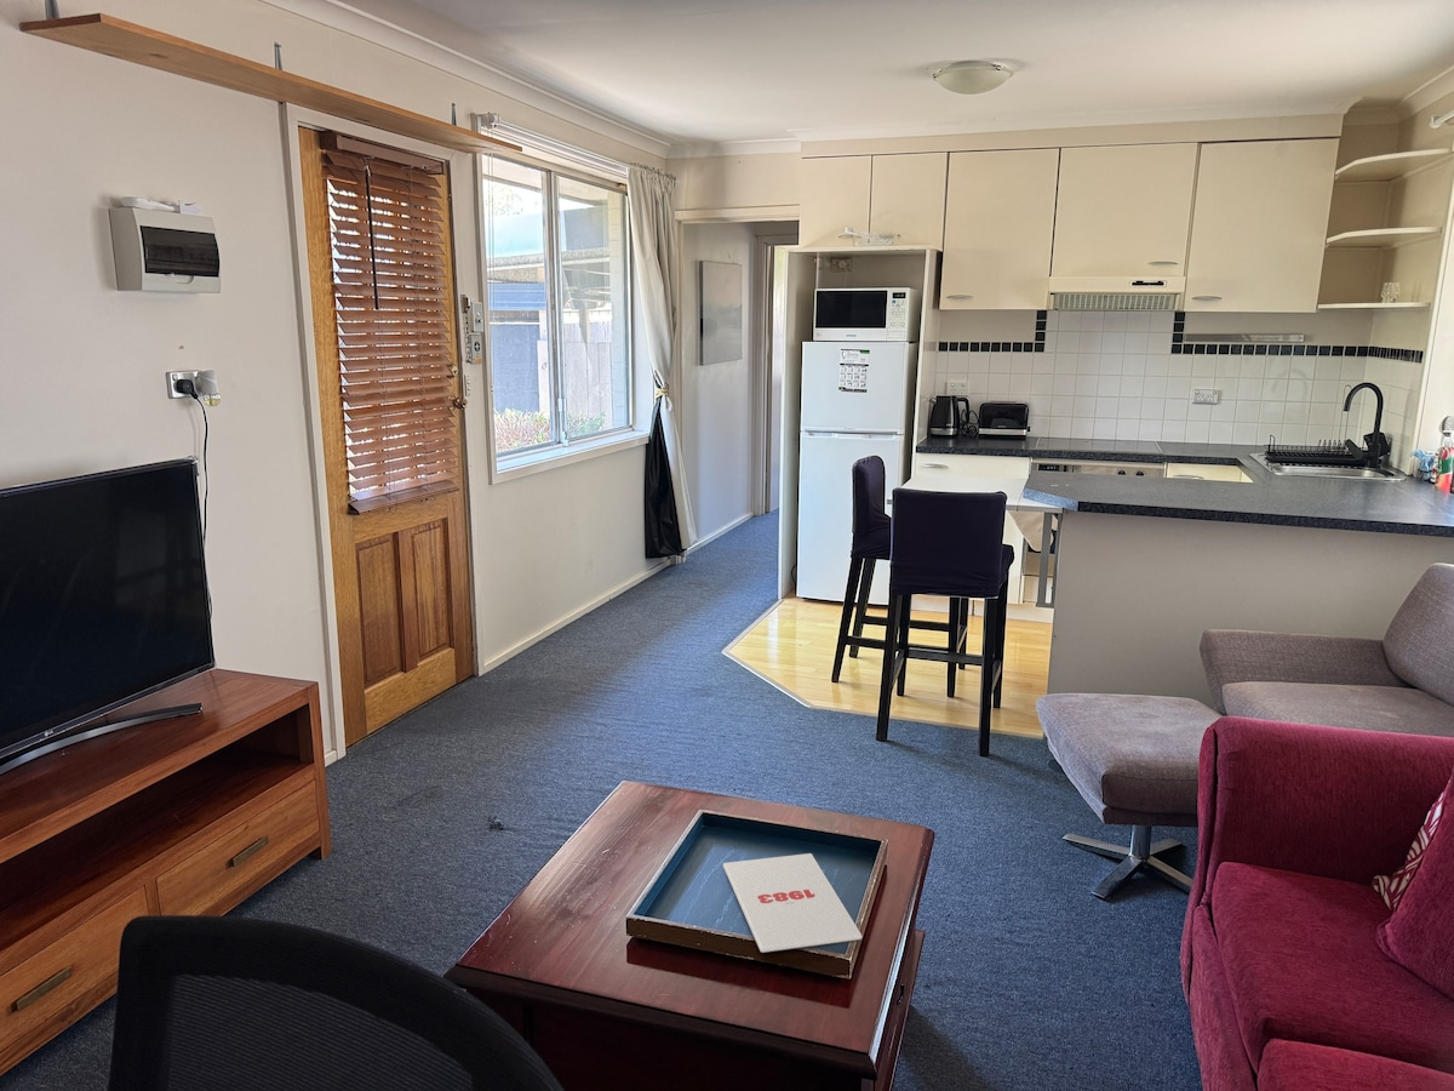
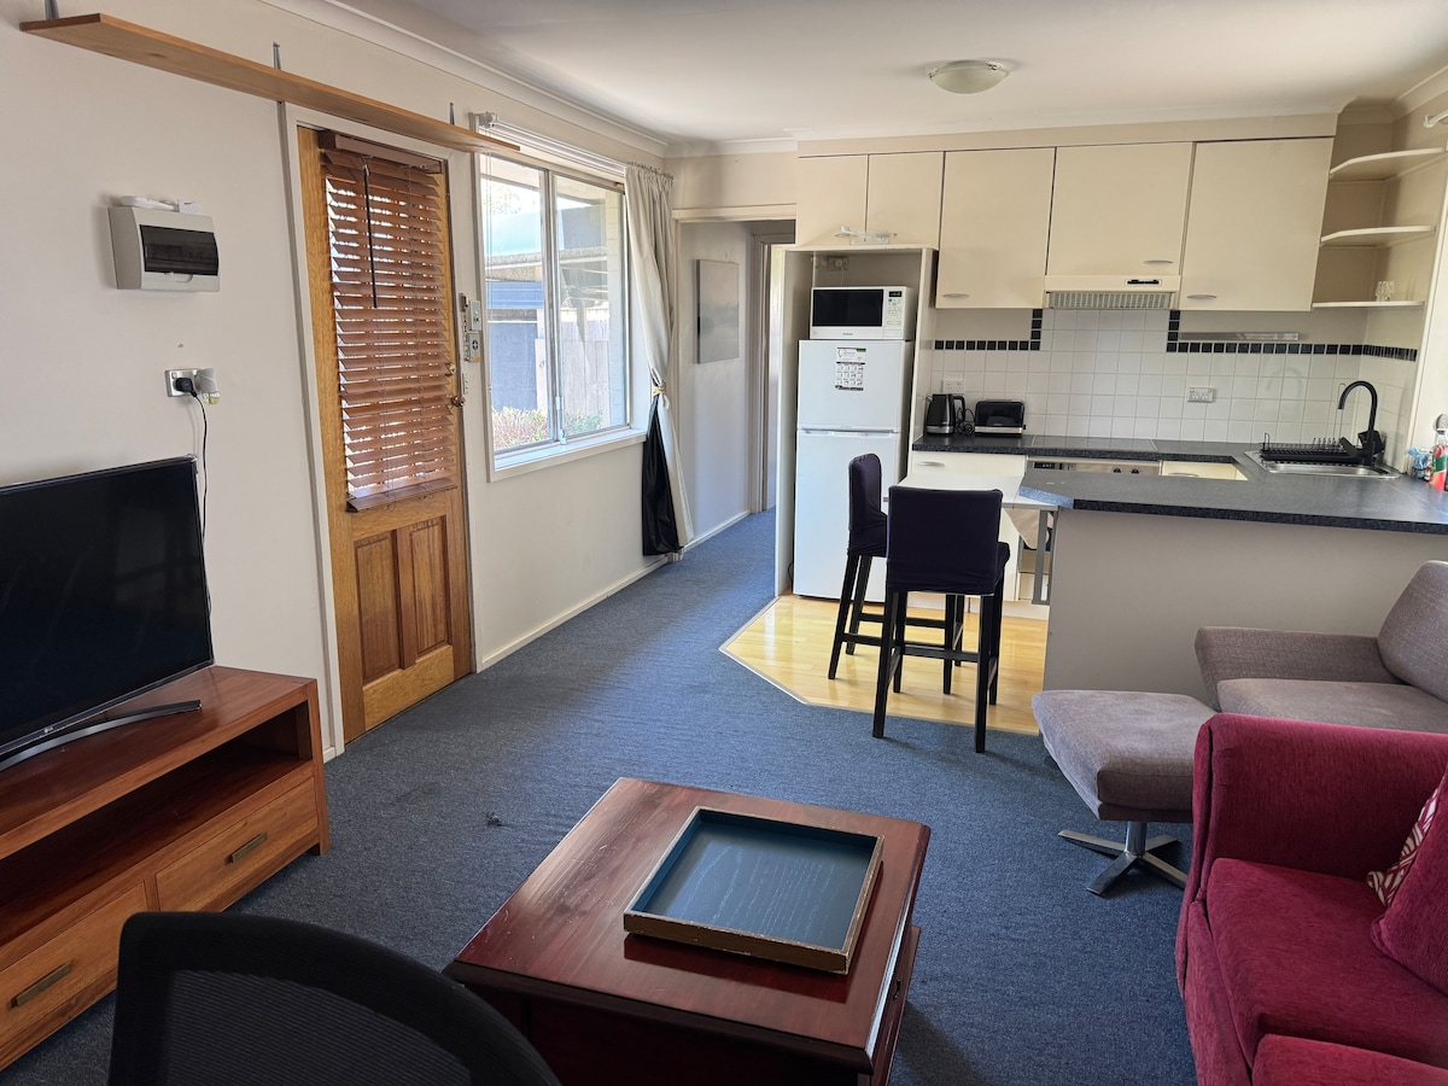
- magazine [722,852,864,954]
